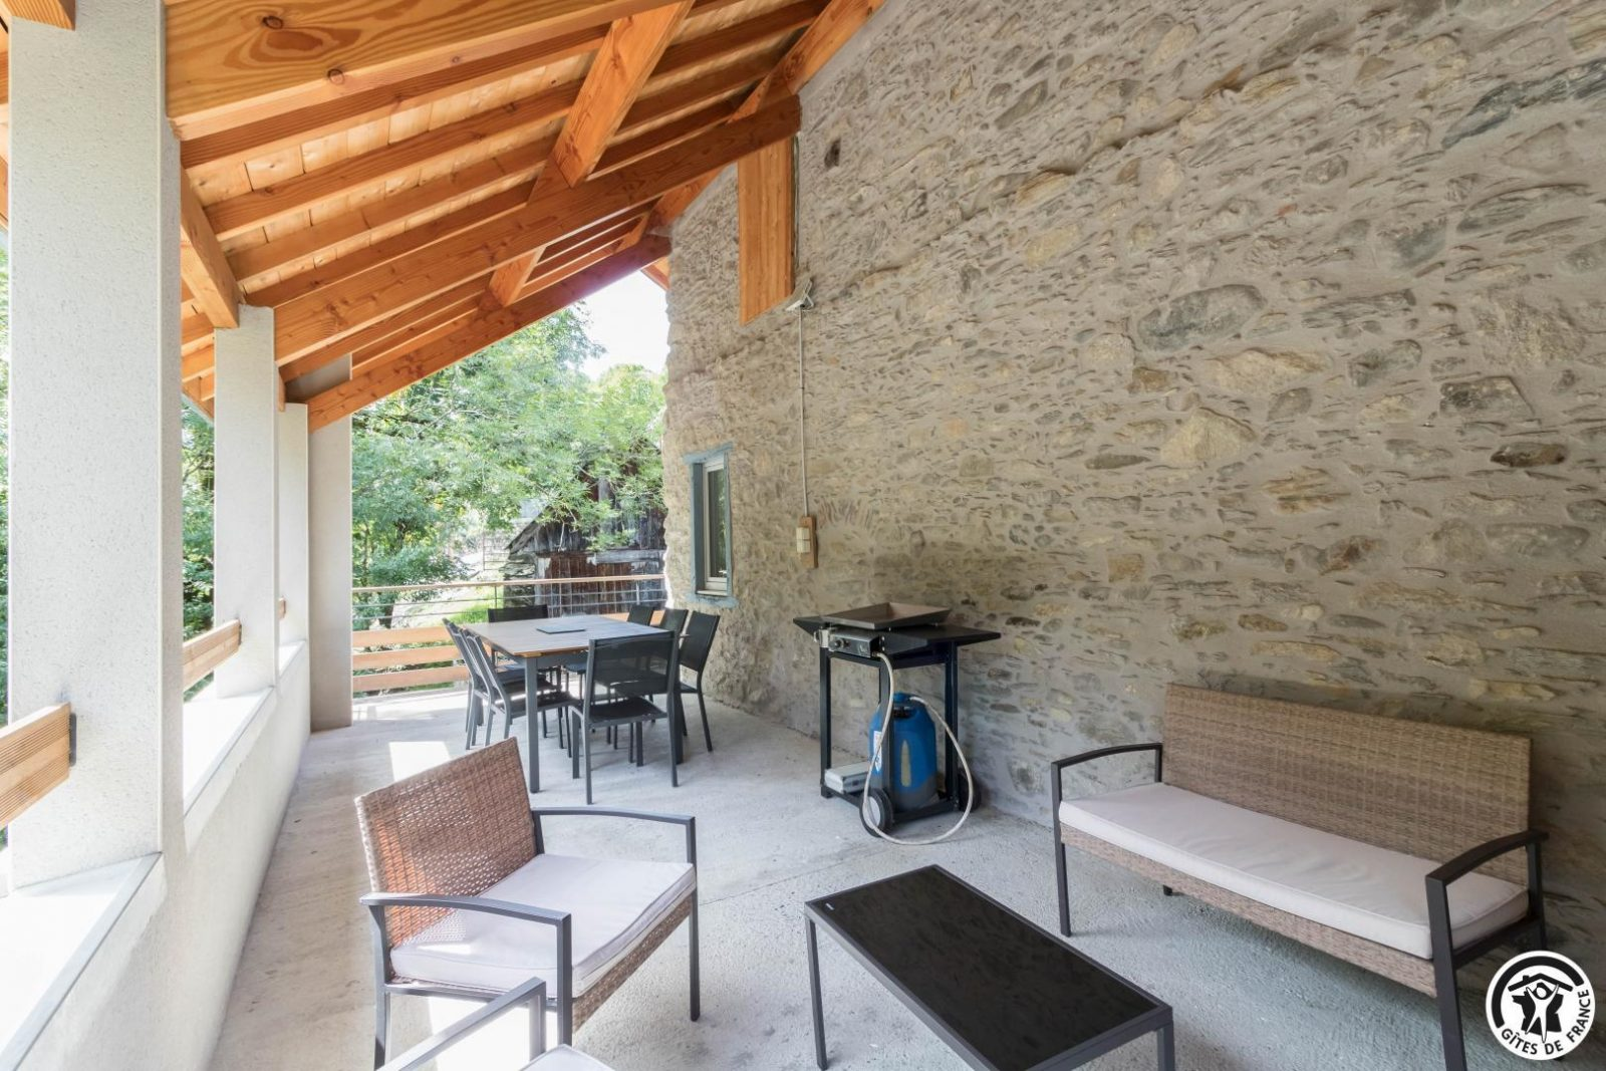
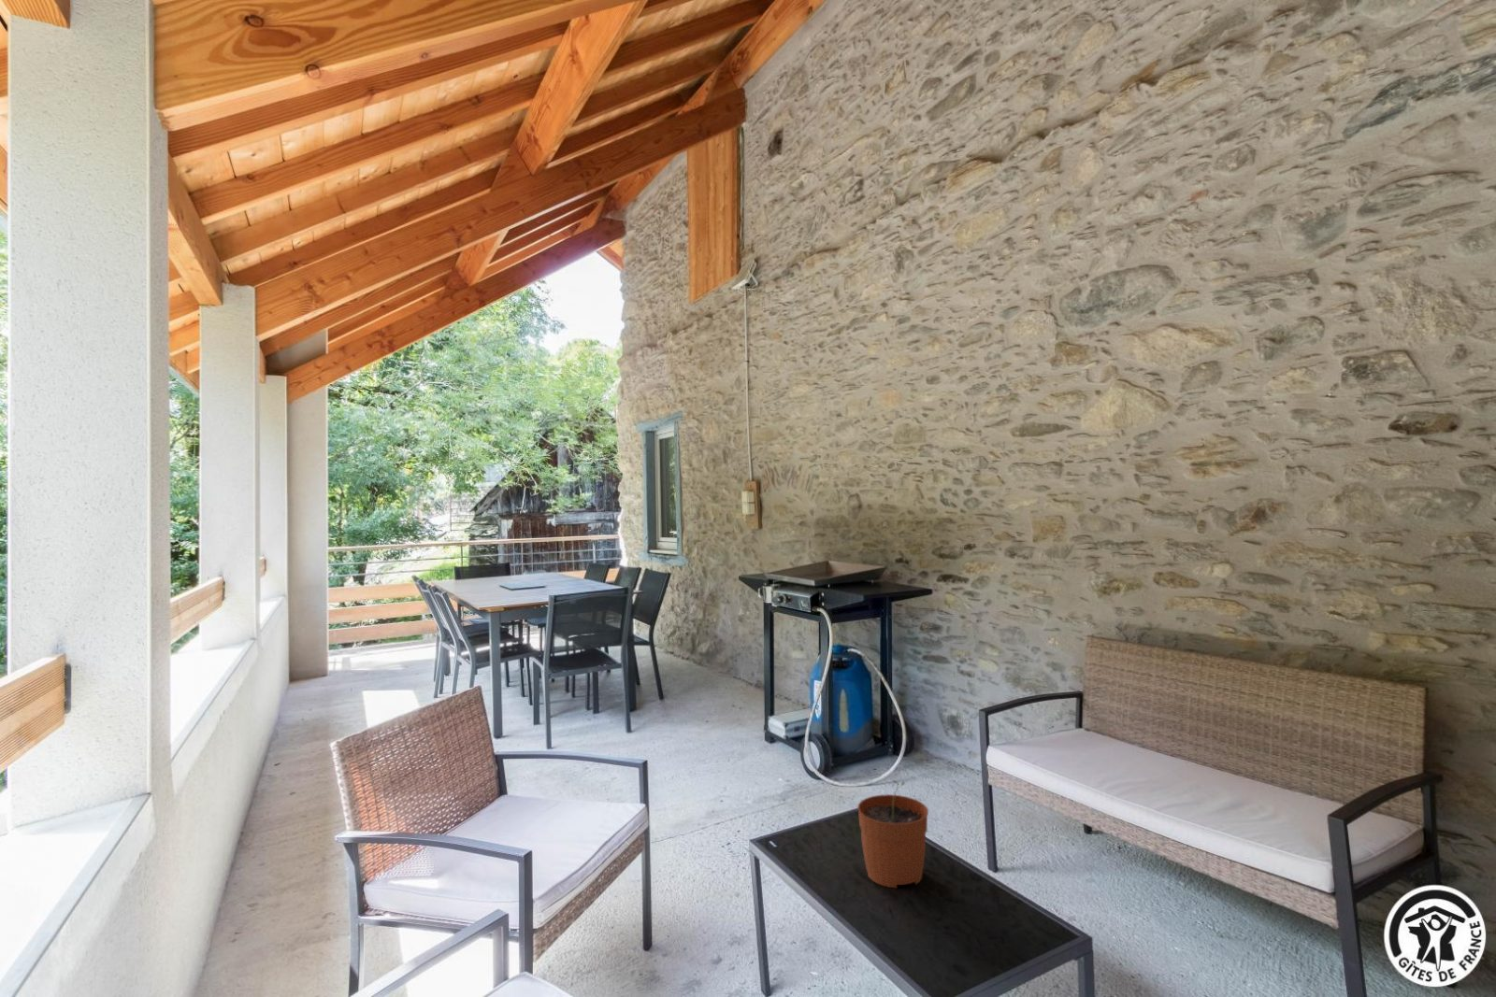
+ plant pot [856,779,929,889]
